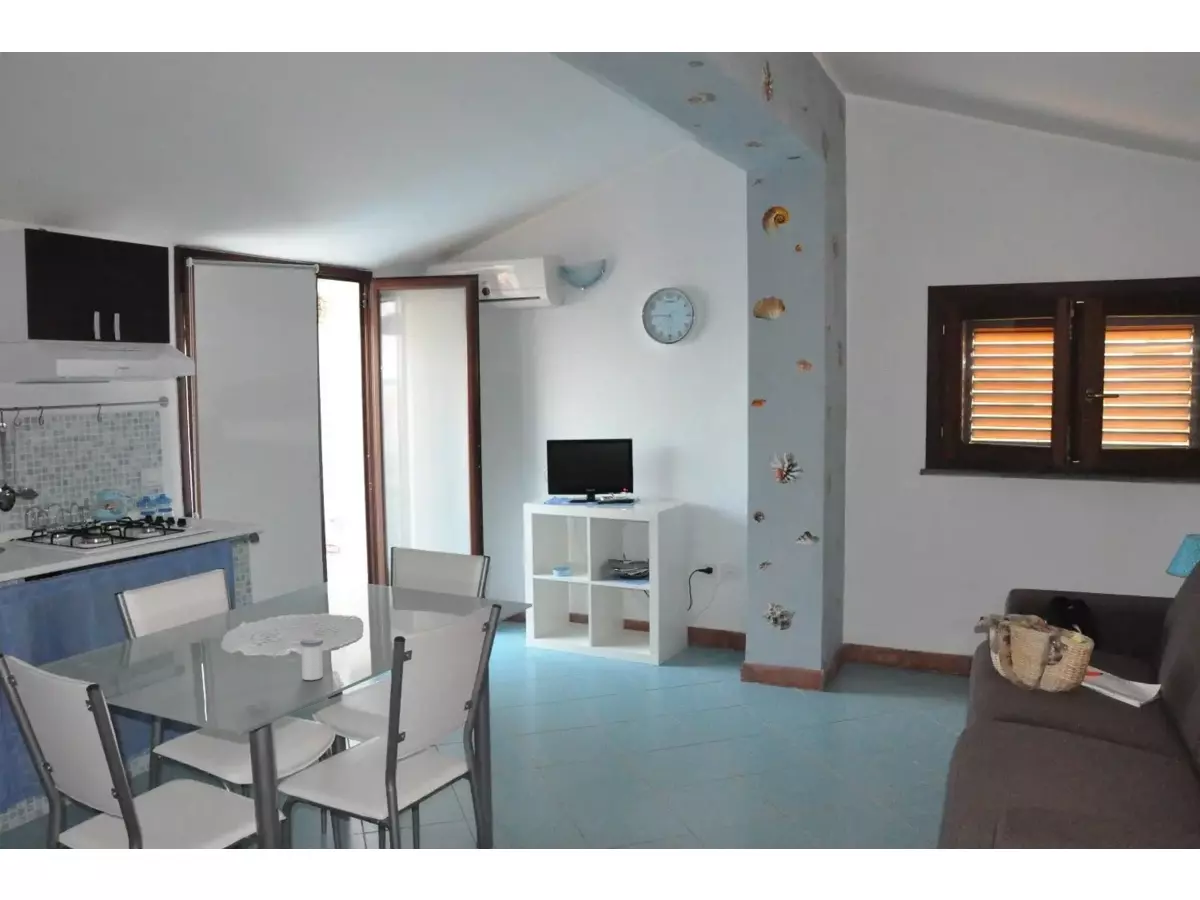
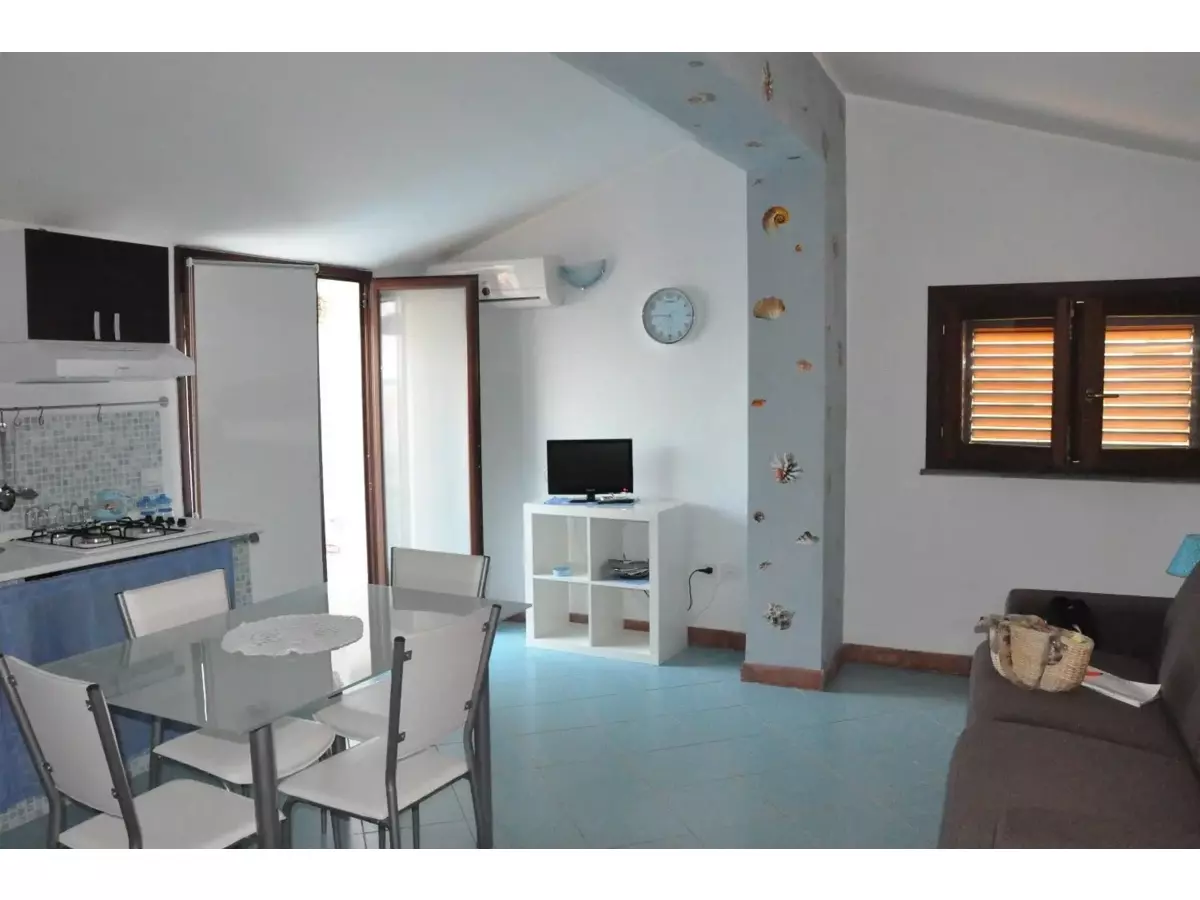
- salt shaker [299,637,324,681]
